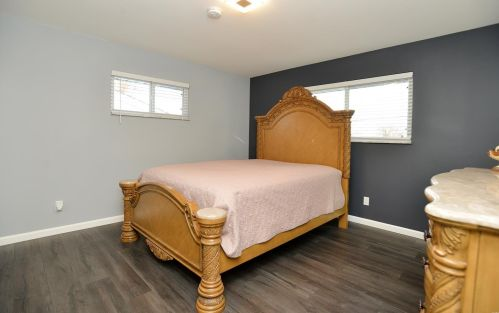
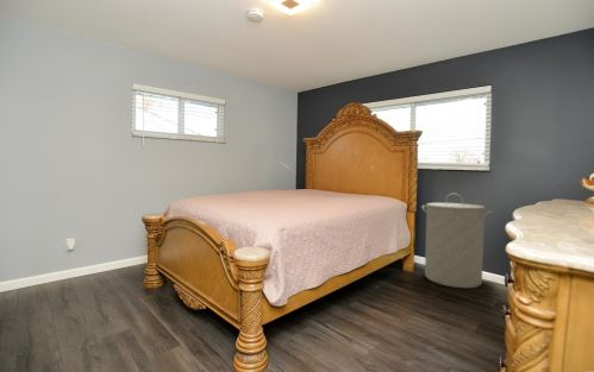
+ laundry hamper [420,191,494,289]
